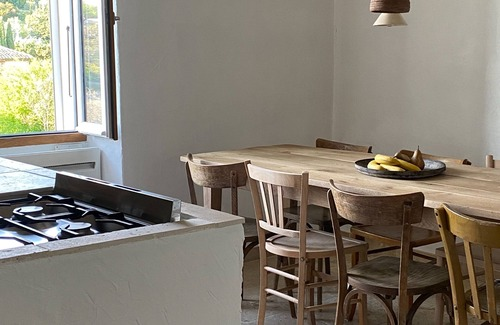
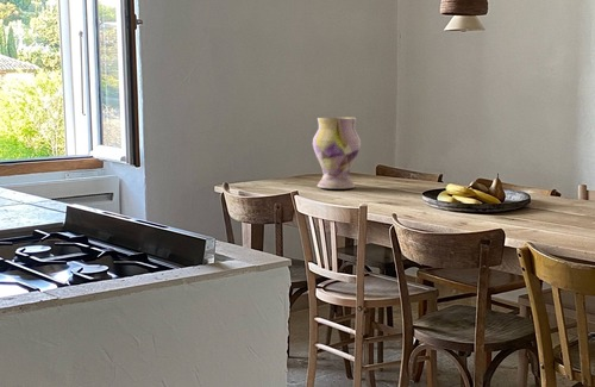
+ vase [312,116,362,191]
